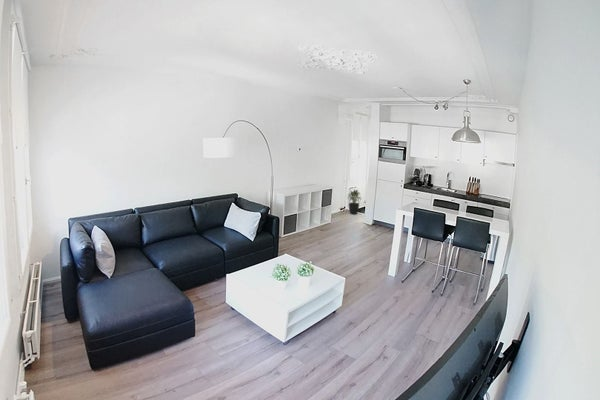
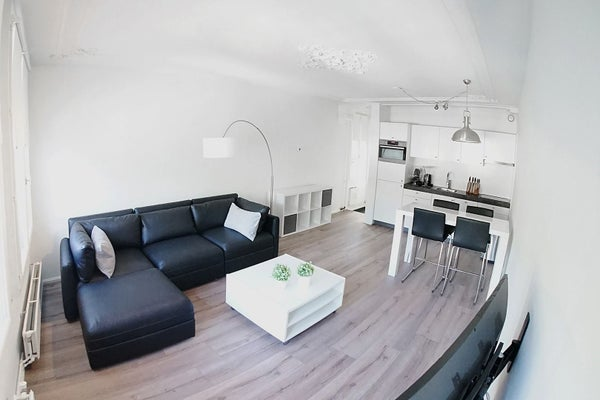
- potted plant [346,188,364,215]
